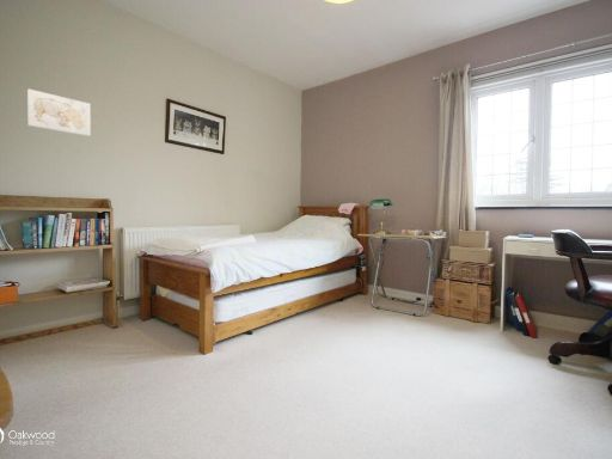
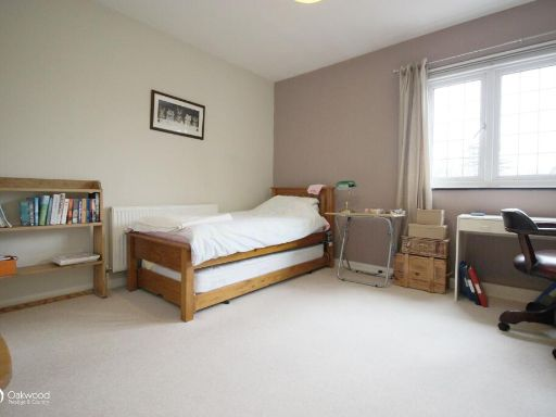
- wall art [26,88,92,137]
